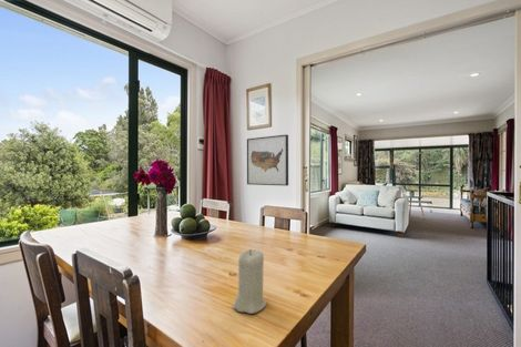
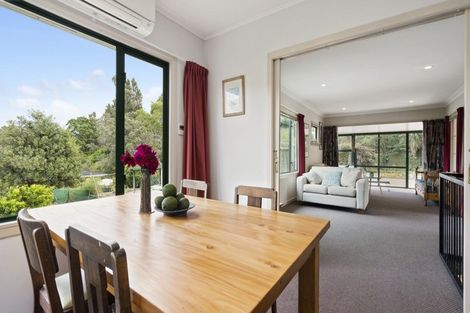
- candle [232,248,267,315]
- wall art [246,133,289,186]
